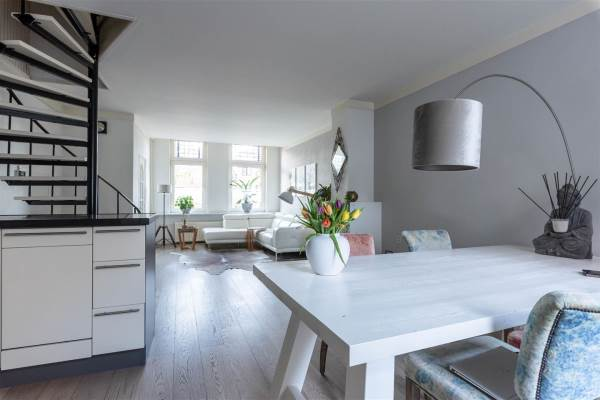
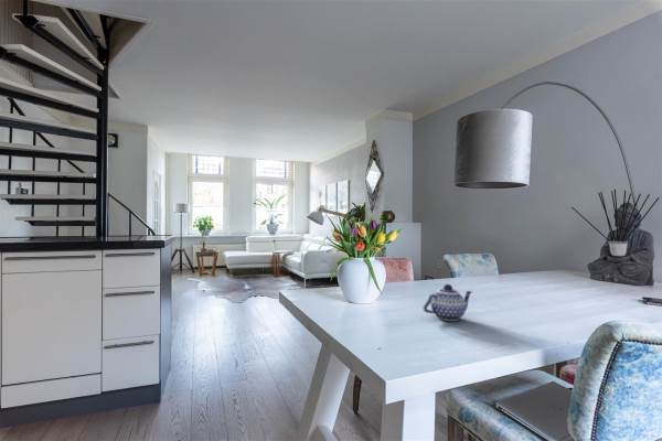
+ teapot [423,283,473,322]
